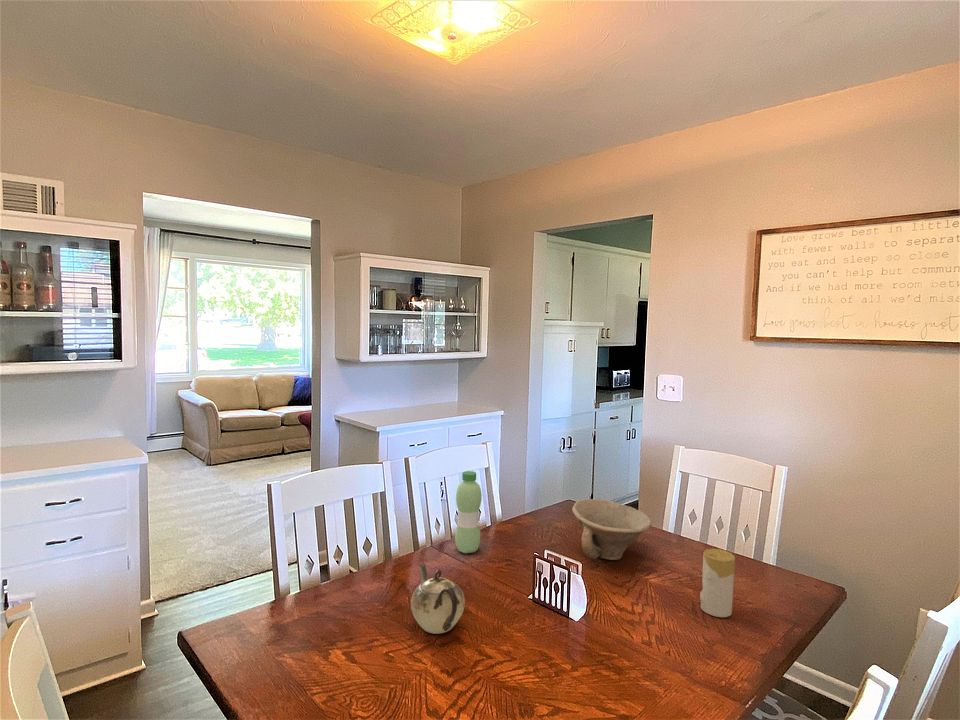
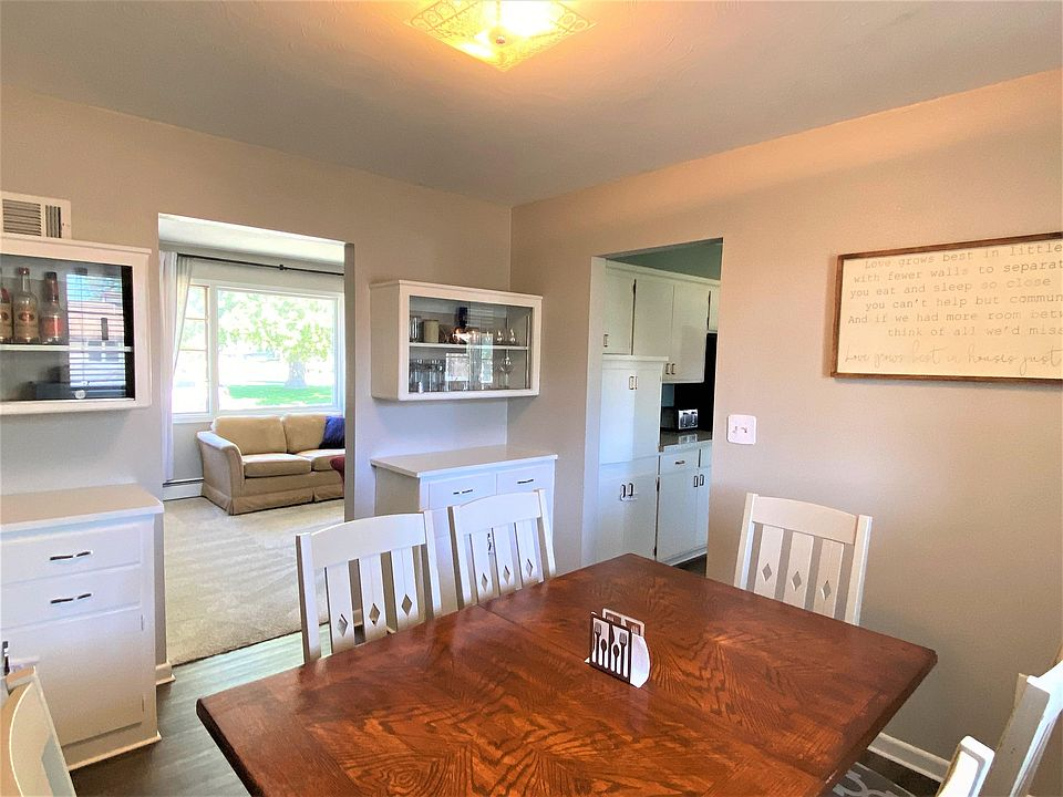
- water bottle [454,470,483,554]
- teapot [410,562,466,635]
- candle [699,548,736,618]
- bowl [571,498,652,561]
